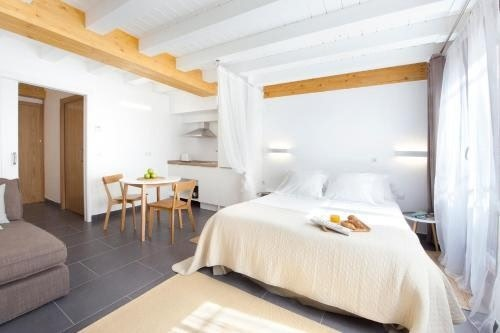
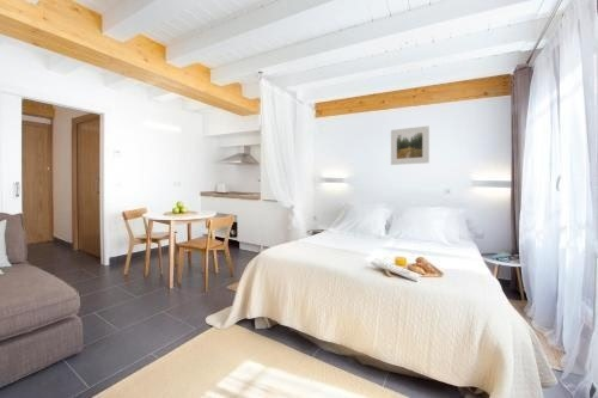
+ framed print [390,124,431,166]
